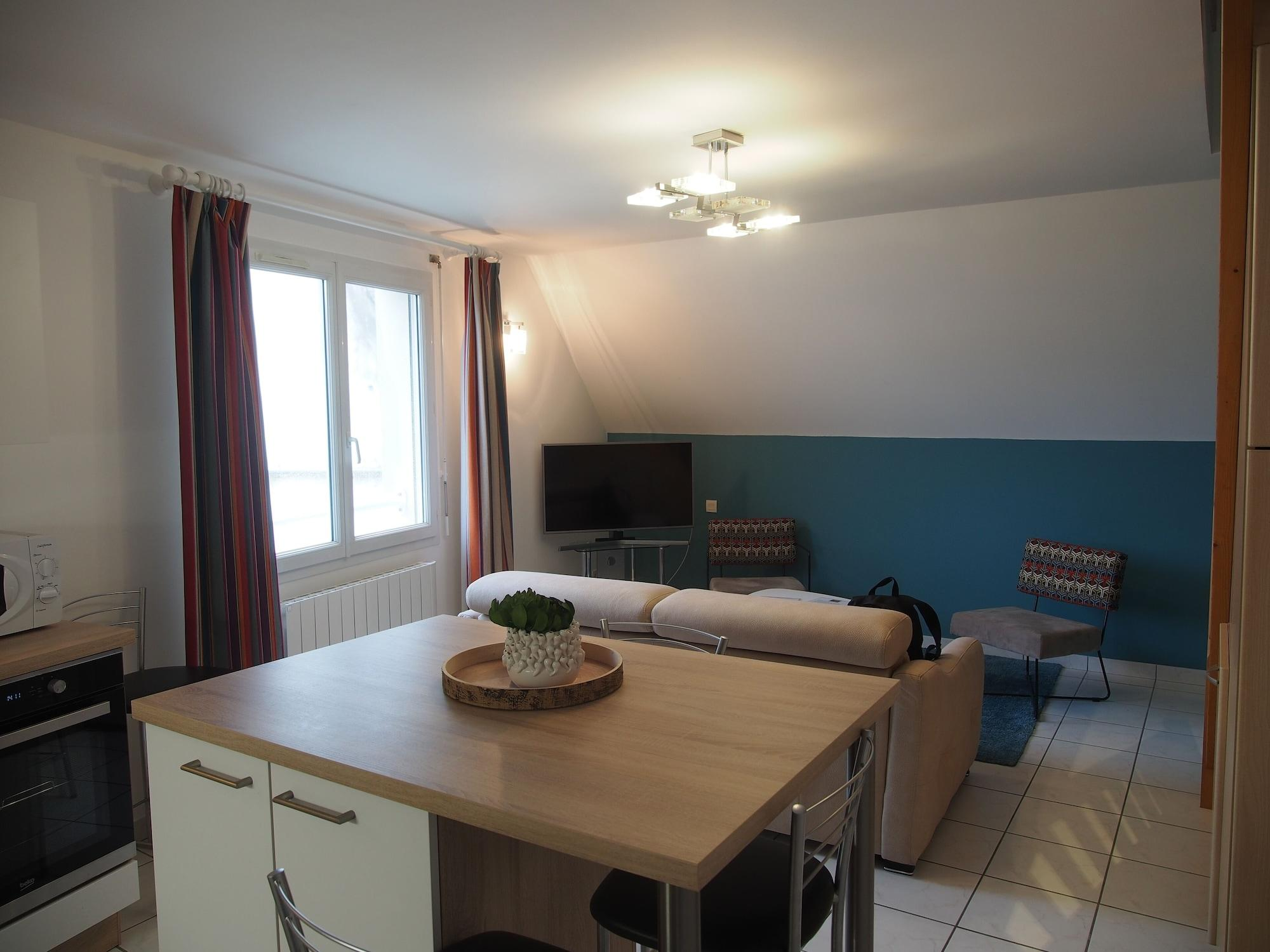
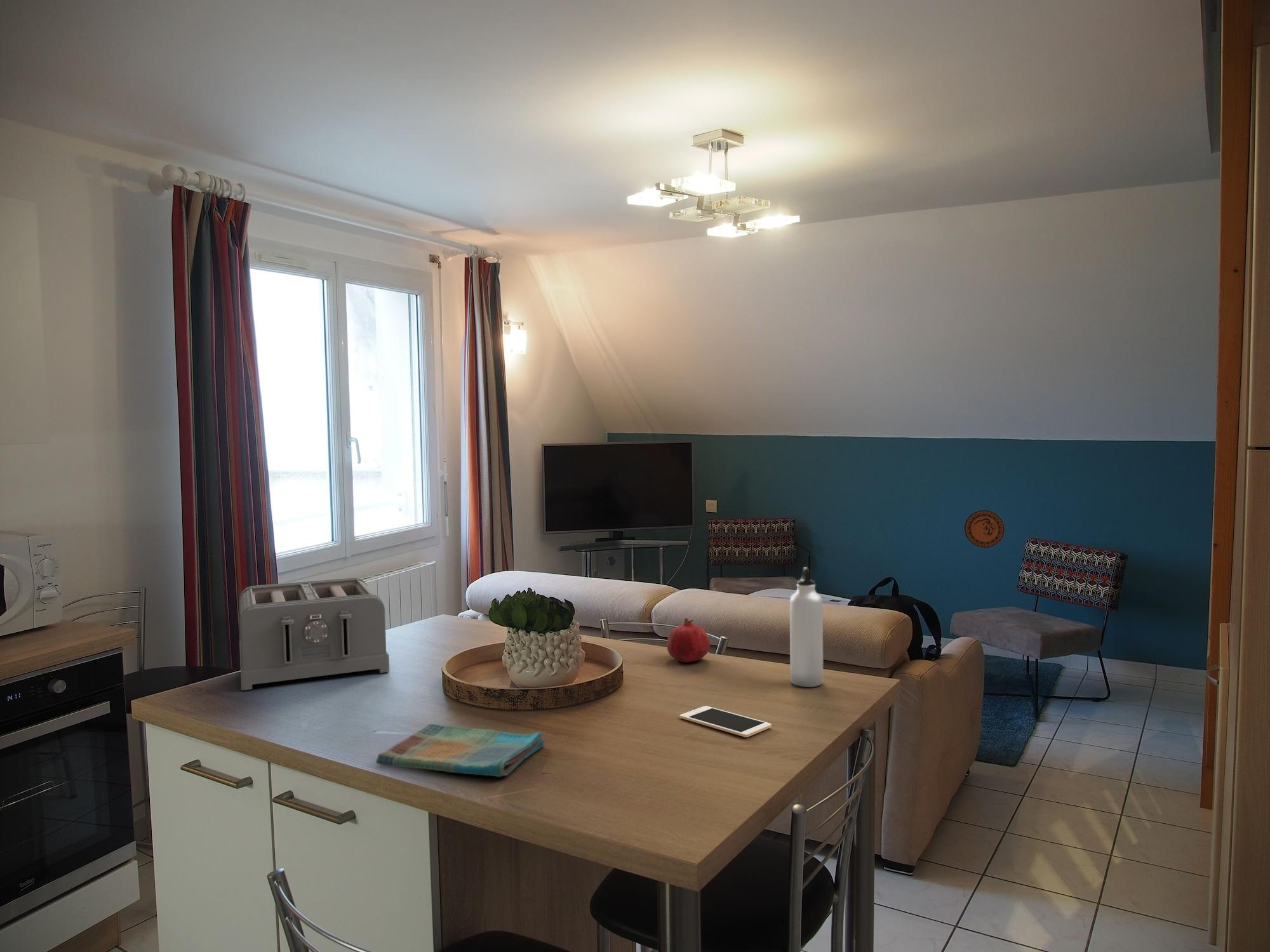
+ decorative plate [964,510,1005,548]
+ cell phone [679,705,772,738]
+ dish towel [376,724,546,777]
+ fruit [667,618,711,663]
+ water bottle [789,566,824,688]
+ toaster [238,577,390,691]
